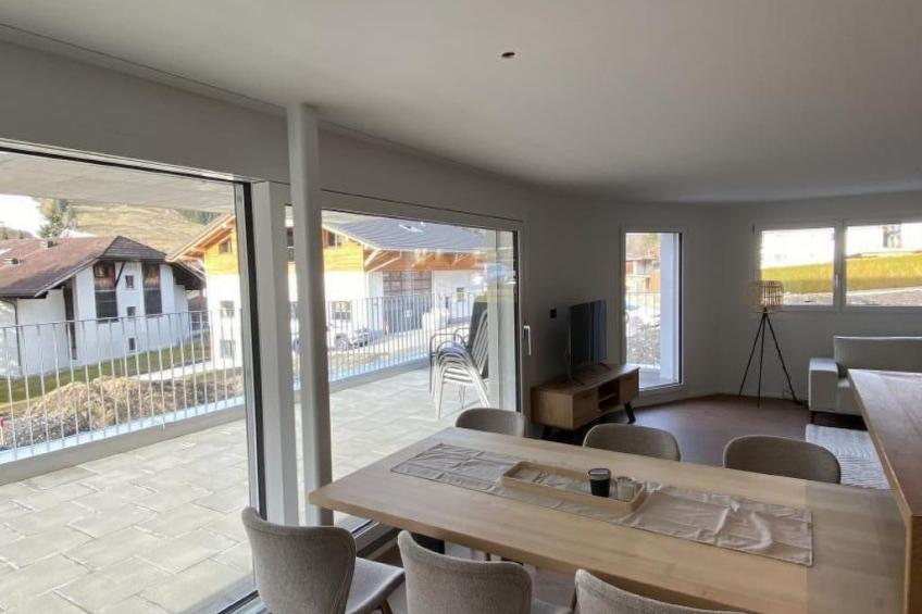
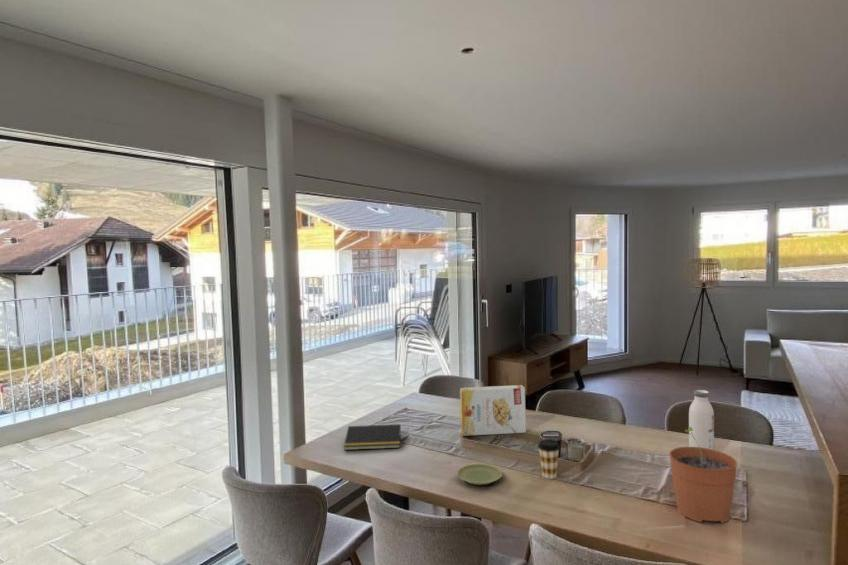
+ notepad [343,423,402,451]
+ plant pot [668,427,738,524]
+ plate [456,463,503,486]
+ cereal box [459,384,527,437]
+ water bottle [688,389,715,450]
+ coffee cup [537,438,561,480]
